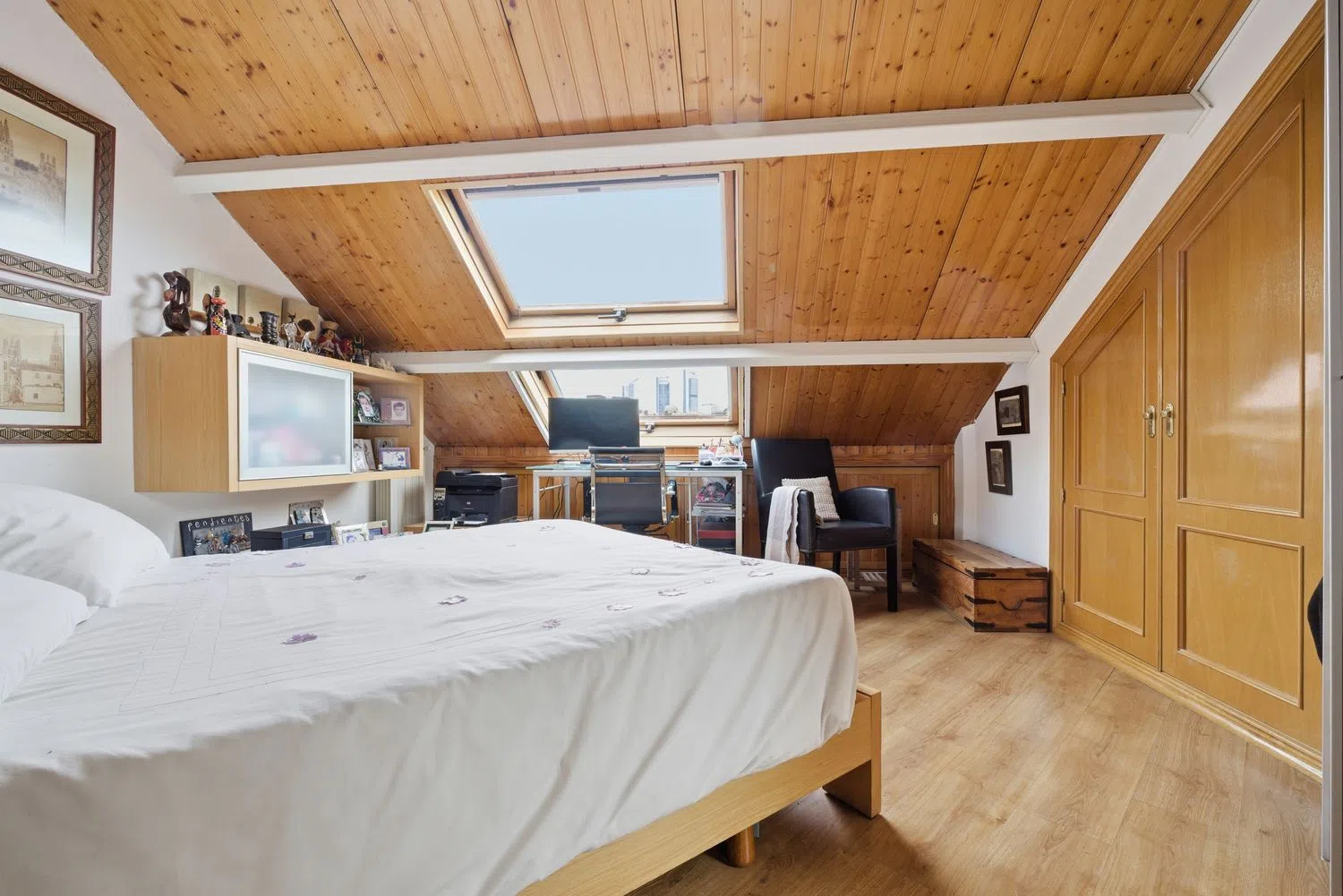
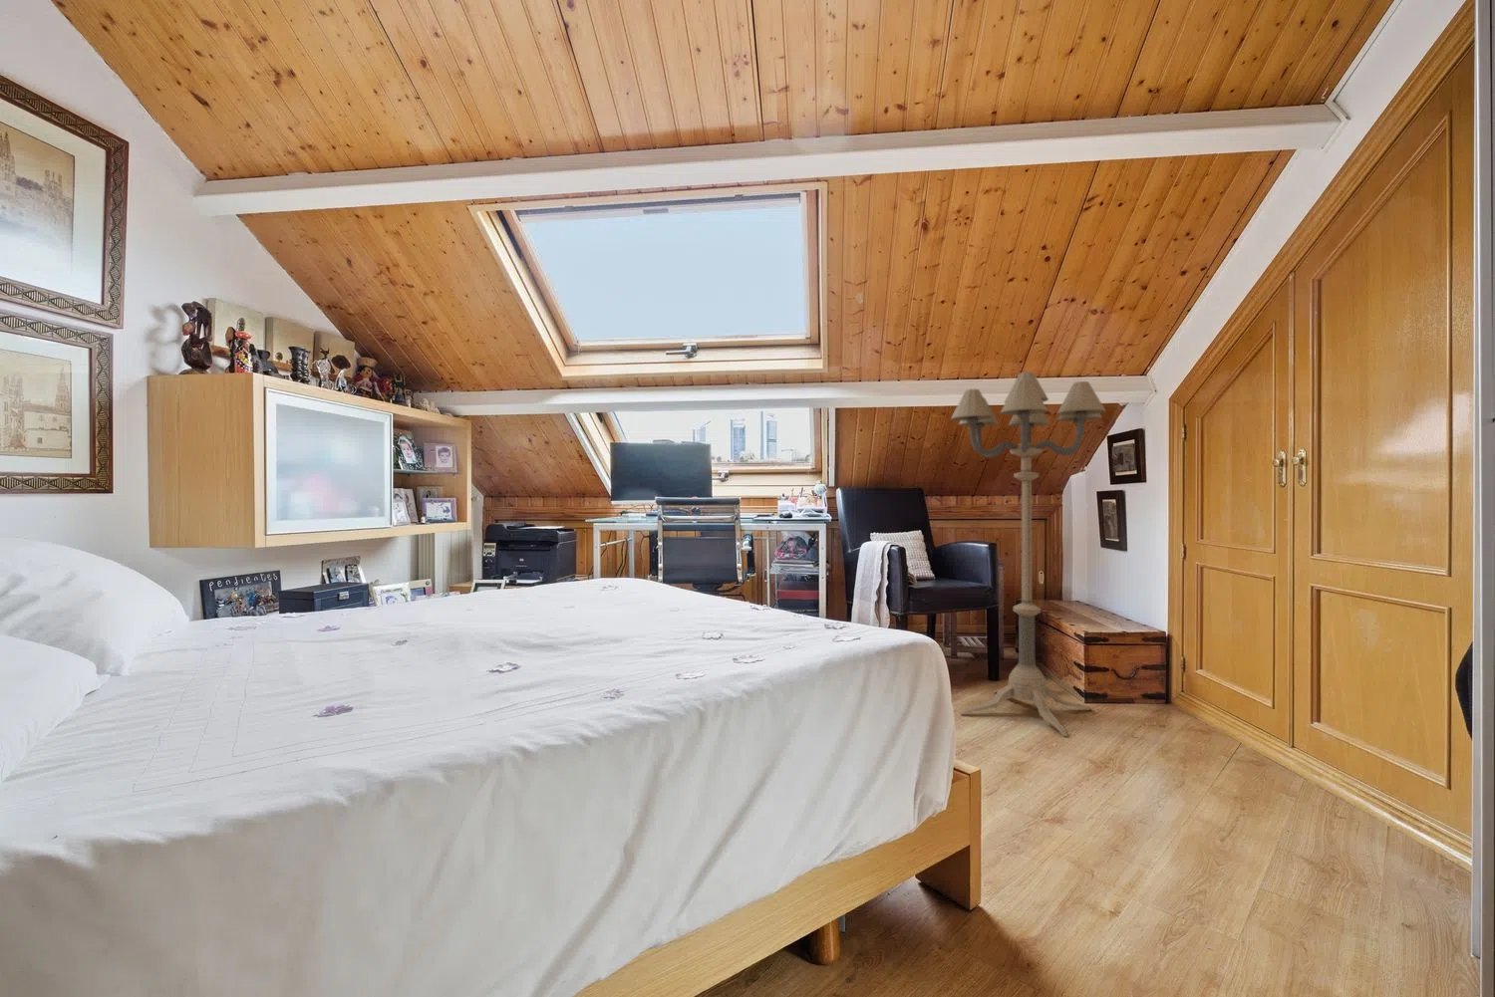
+ floor lamp [950,371,1108,738]
